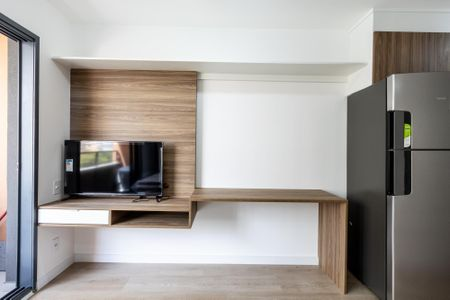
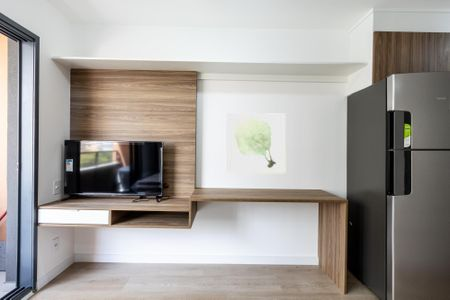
+ wall art [225,112,287,174]
